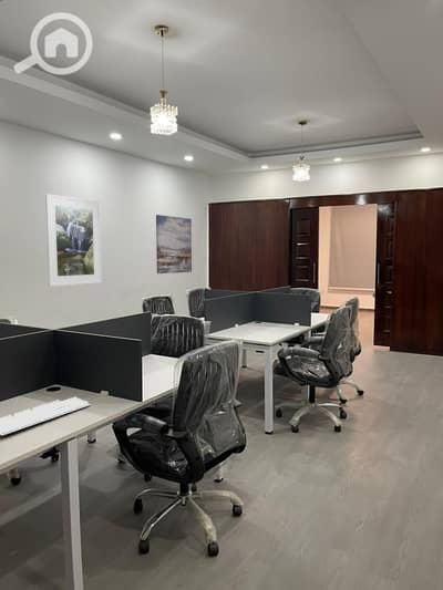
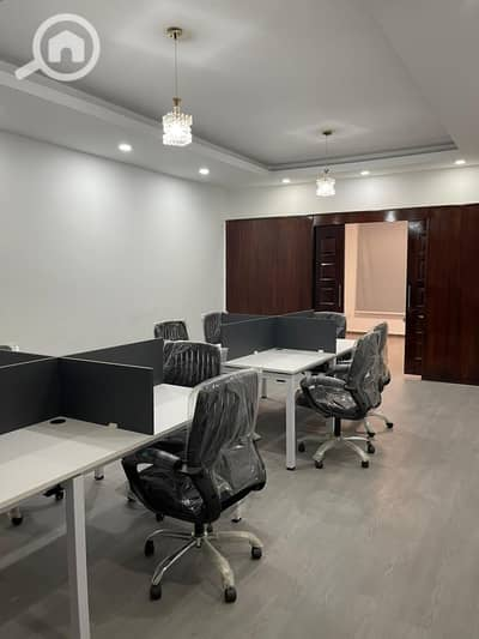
- wall art [155,214,193,275]
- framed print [44,193,103,288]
- keyboard [0,396,91,437]
